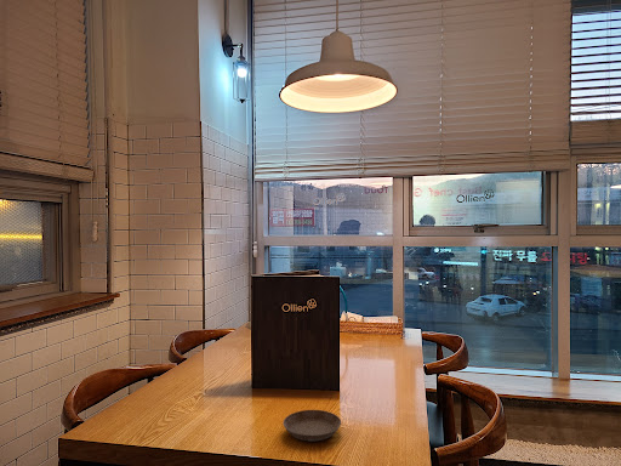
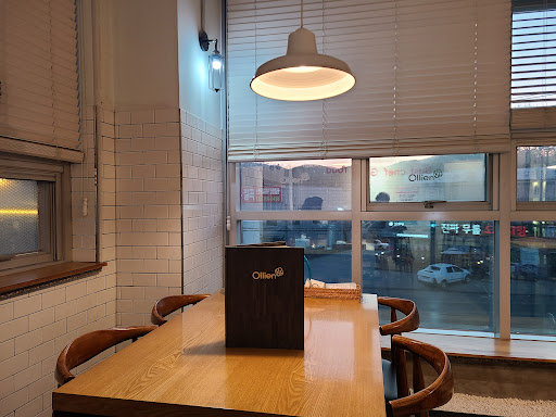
- saucer [283,409,342,443]
